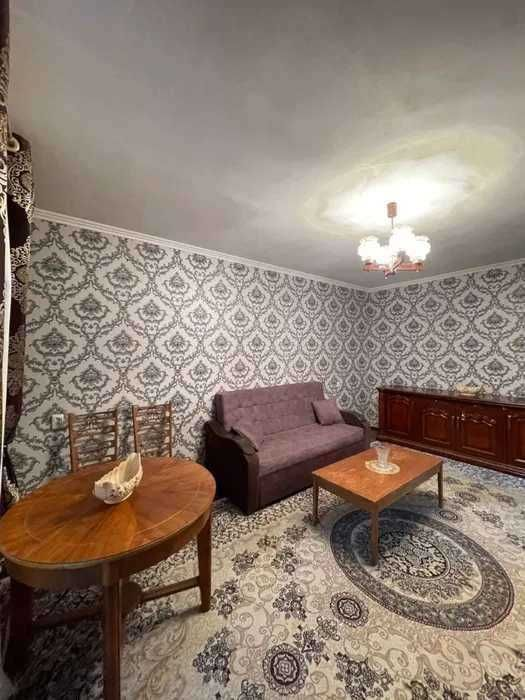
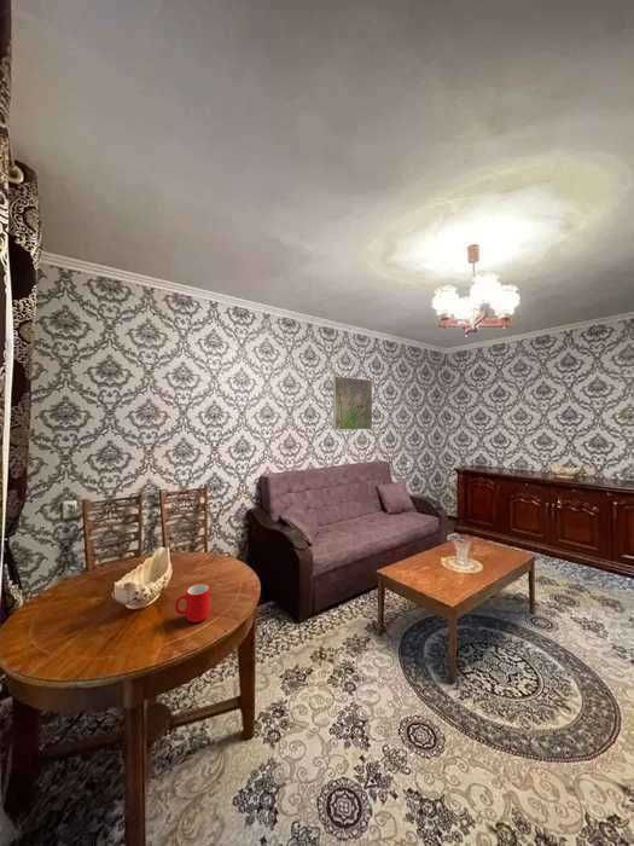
+ cup [174,583,211,624]
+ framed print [332,375,373,430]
